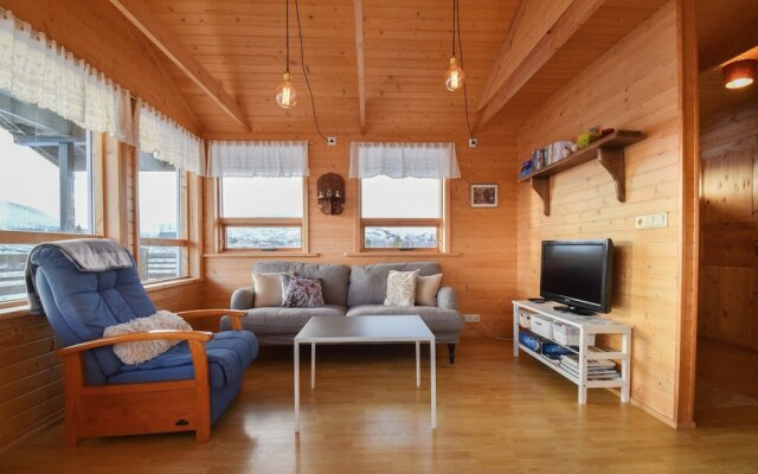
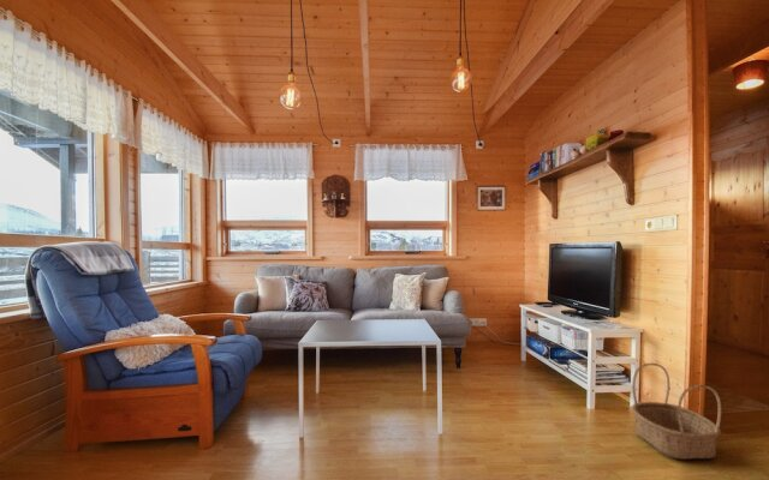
+ basket [631,362,722,460]
